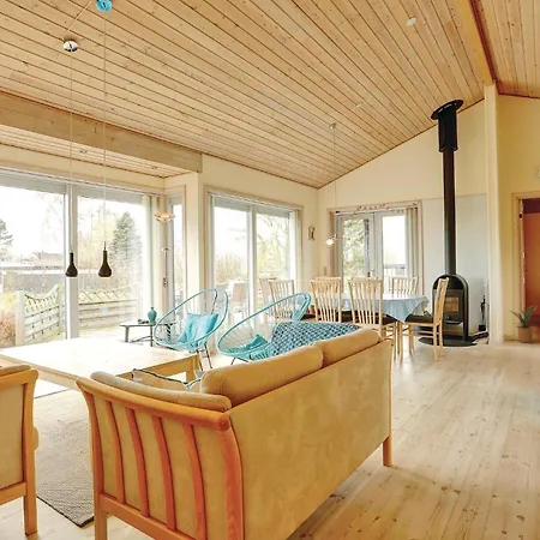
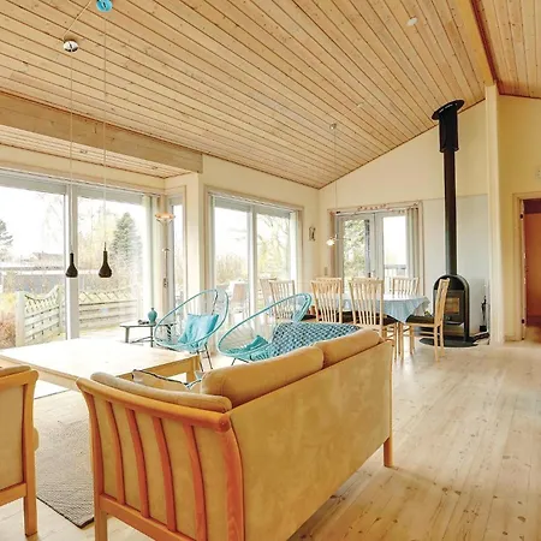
- house plant [509,304,539,344]
